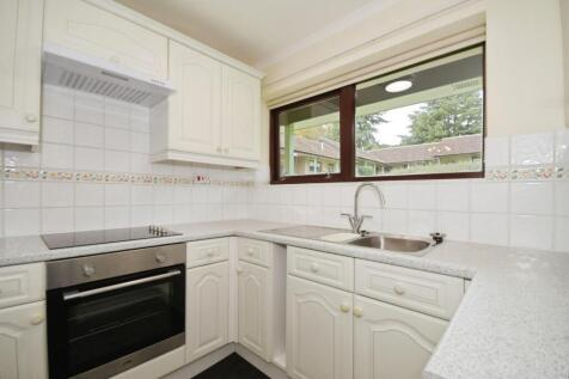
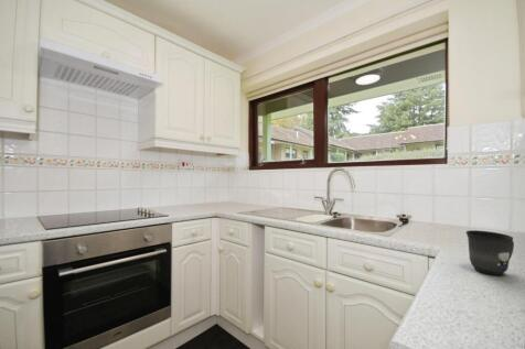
+ mug [465,229,515,276]
